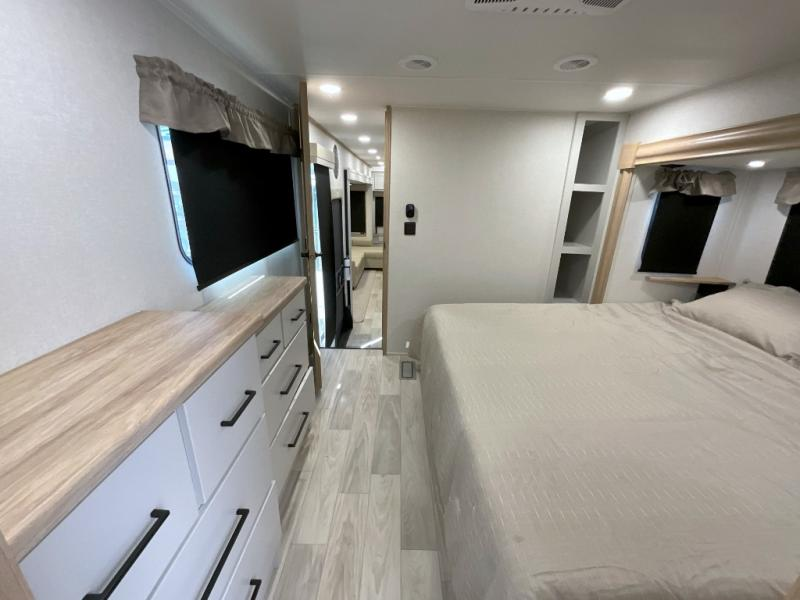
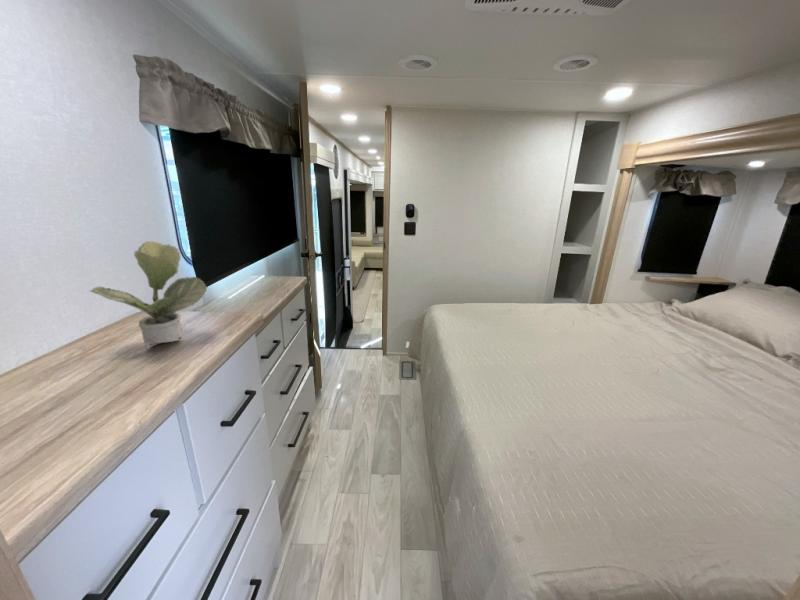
+ potted plant [89,240,208,351]
